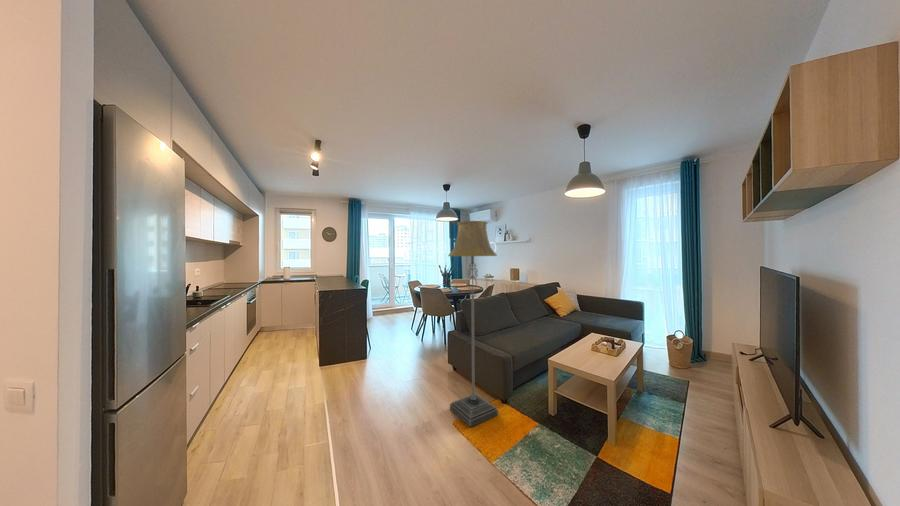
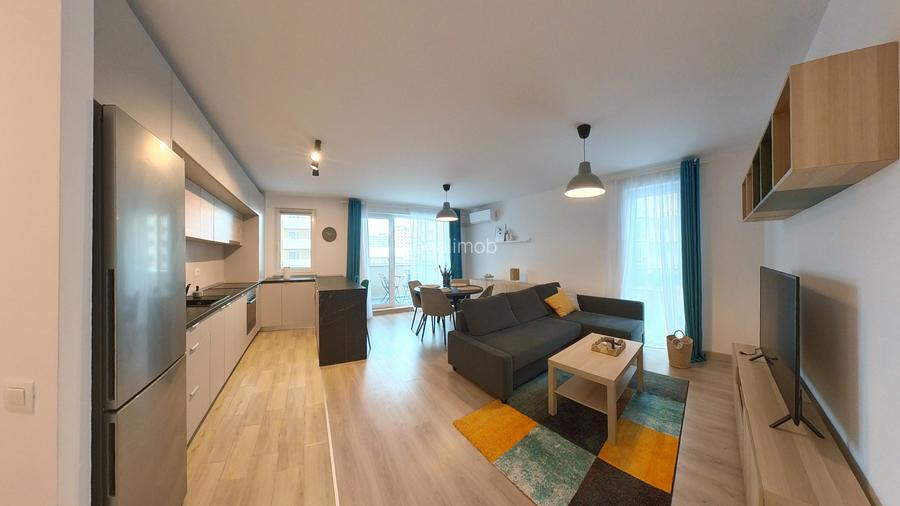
- floor lamp [447,220,499,428]
